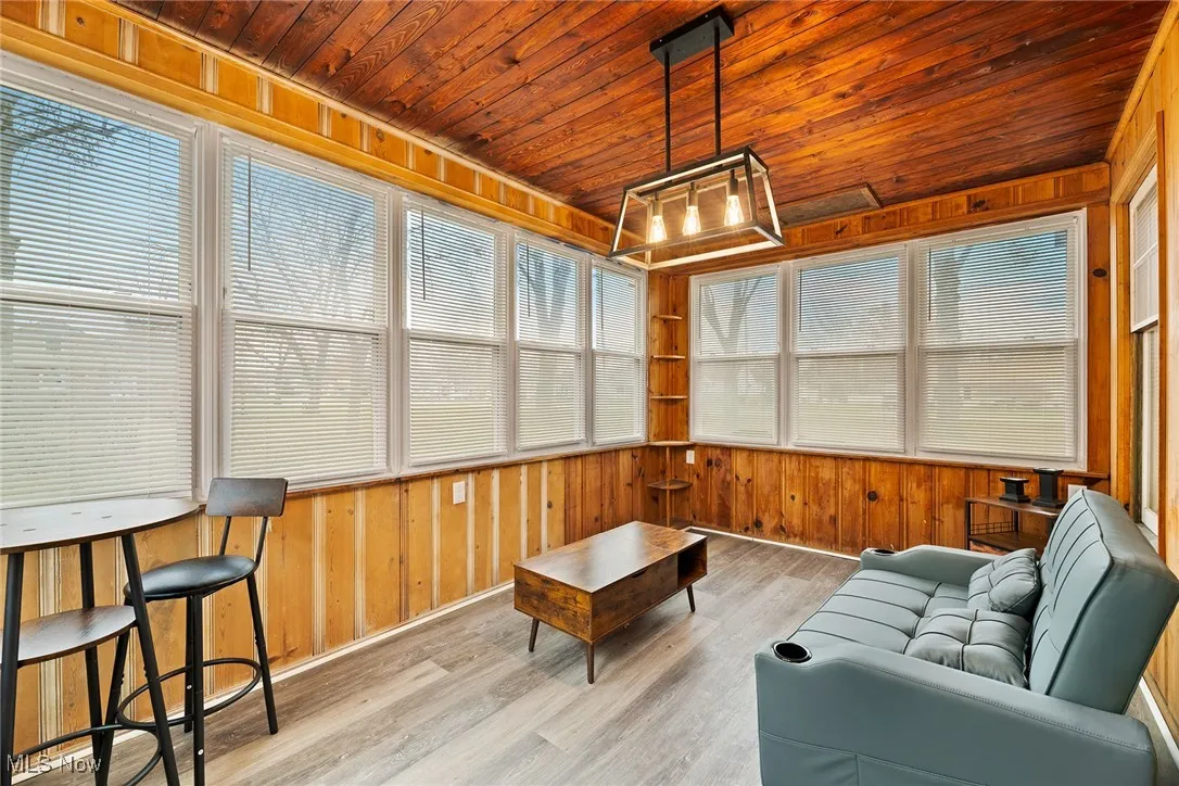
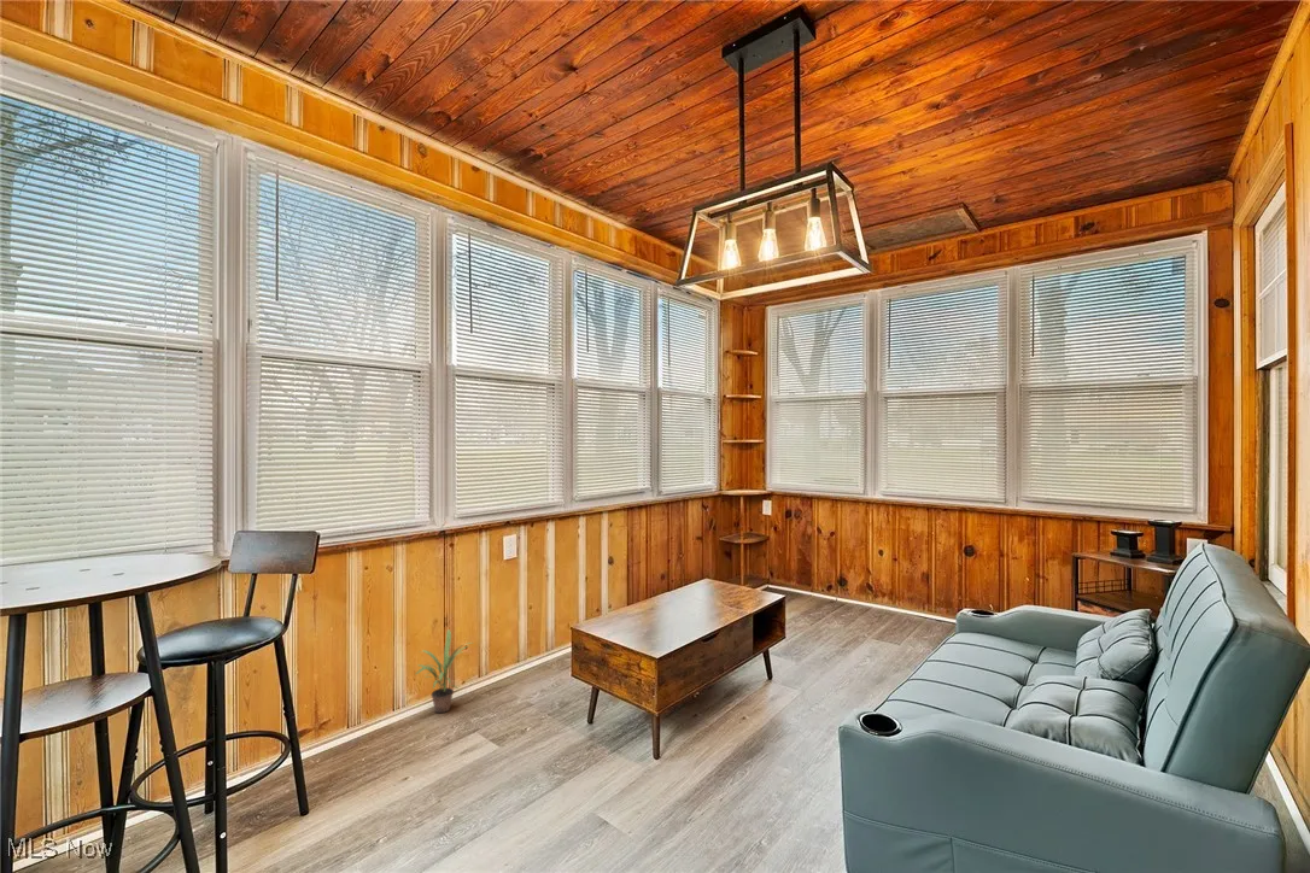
+ potted plant [415,628,473,714]
